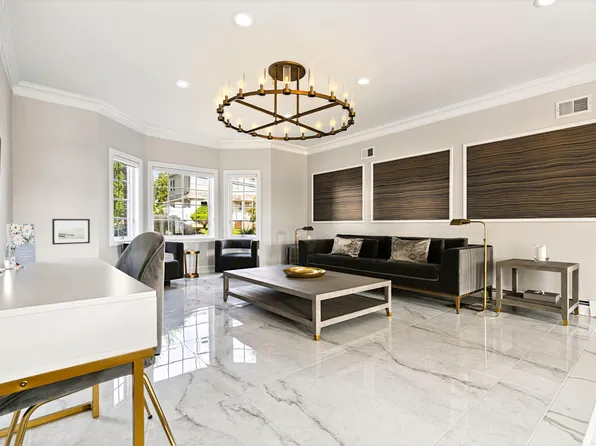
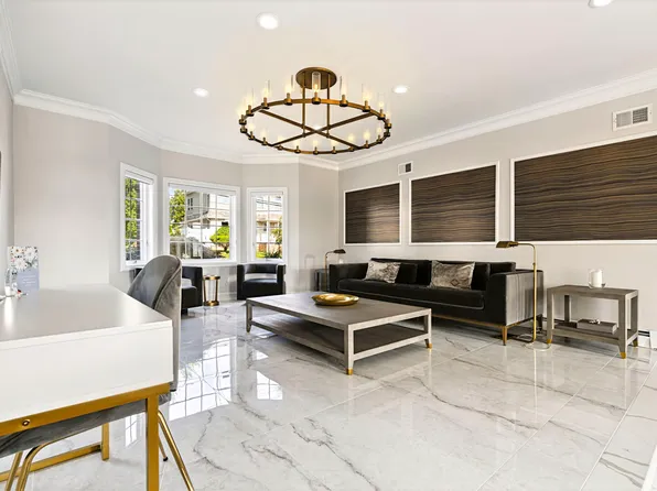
- wall art [51,218,91,246]
